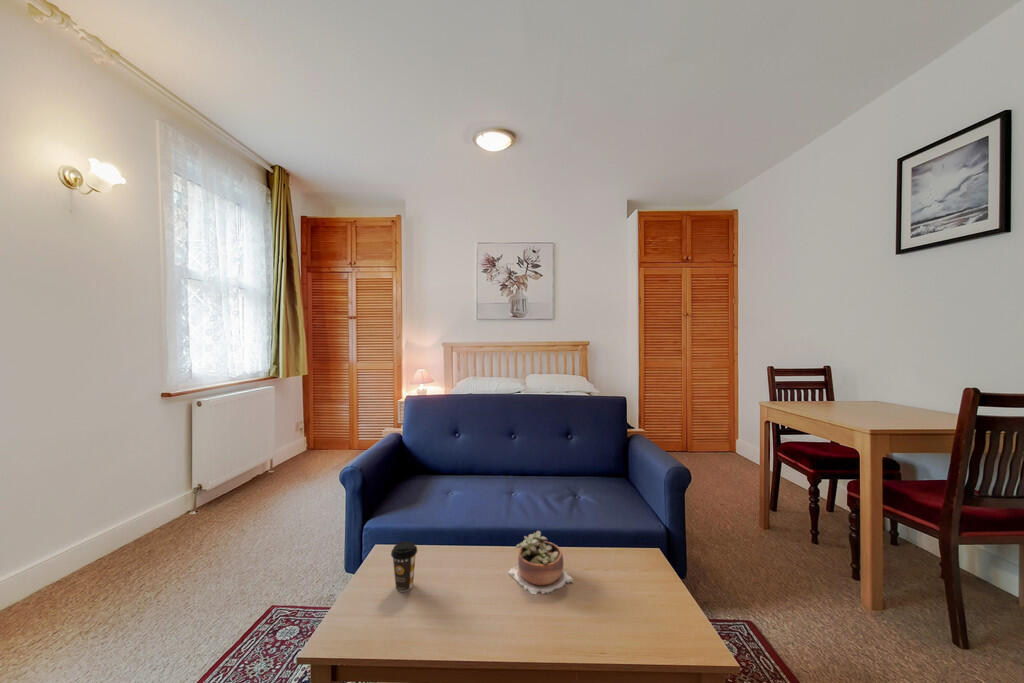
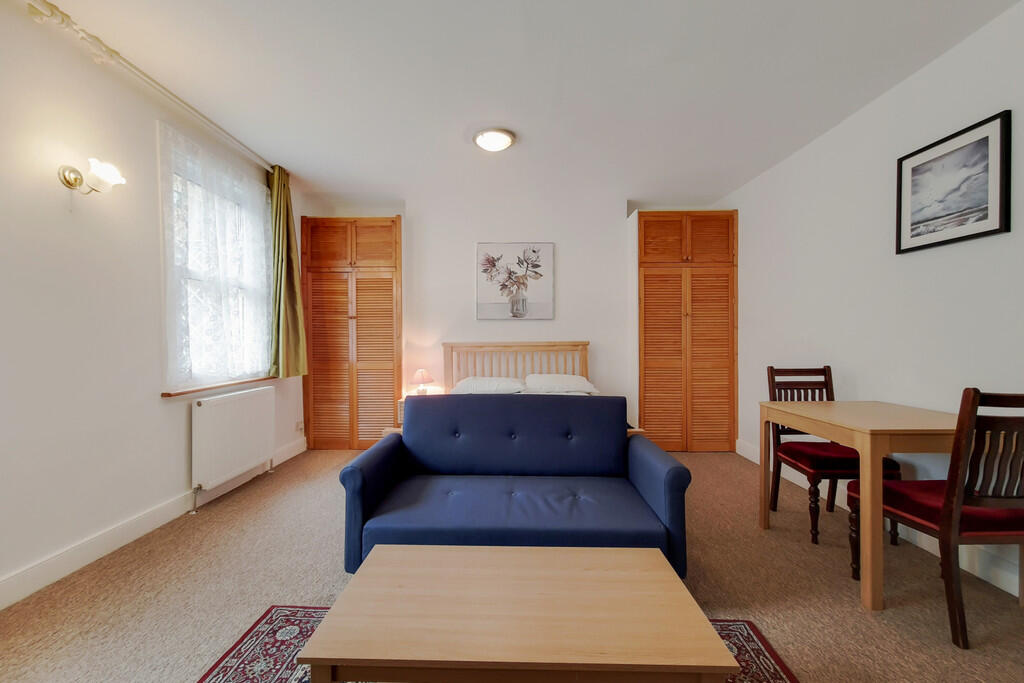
- succulent plant [507,530,574,596]
- coffee cup [390,540,418,593]
